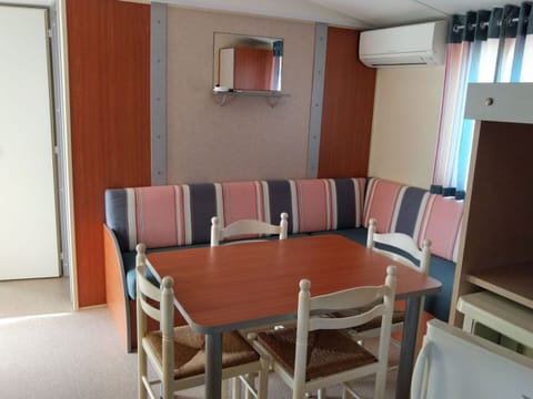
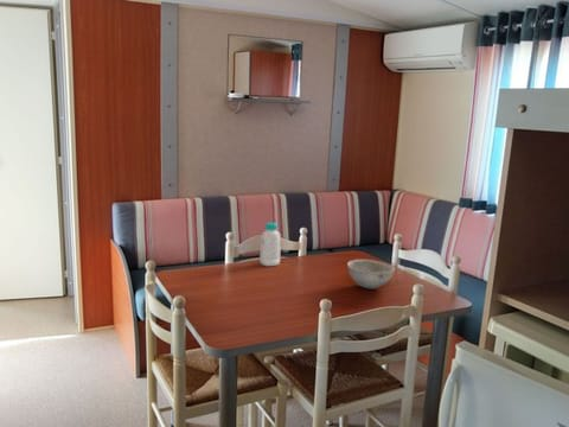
+ bowl [346,259,396,289]
+ bottle [258,222,282,267]
